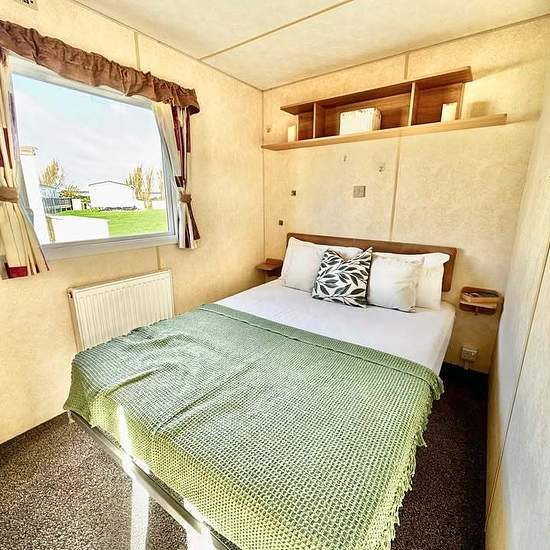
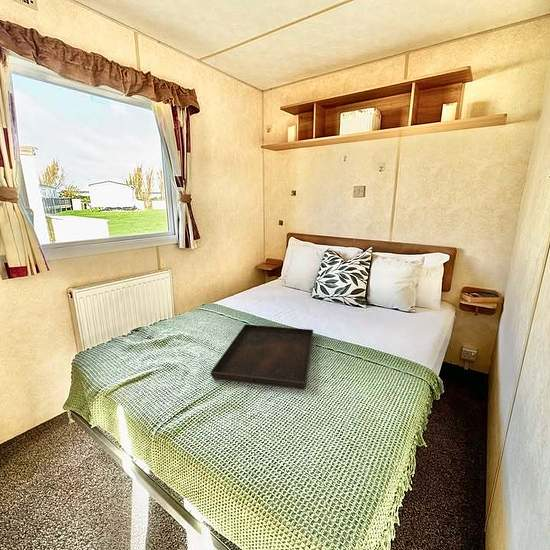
+ serving tray [210,323,314,390]
